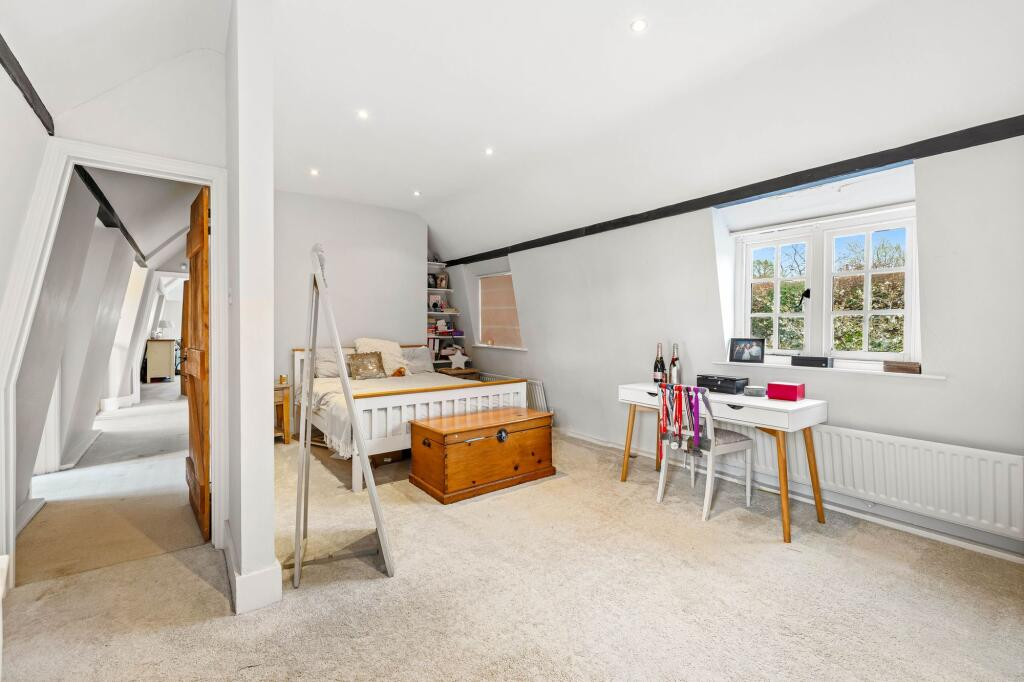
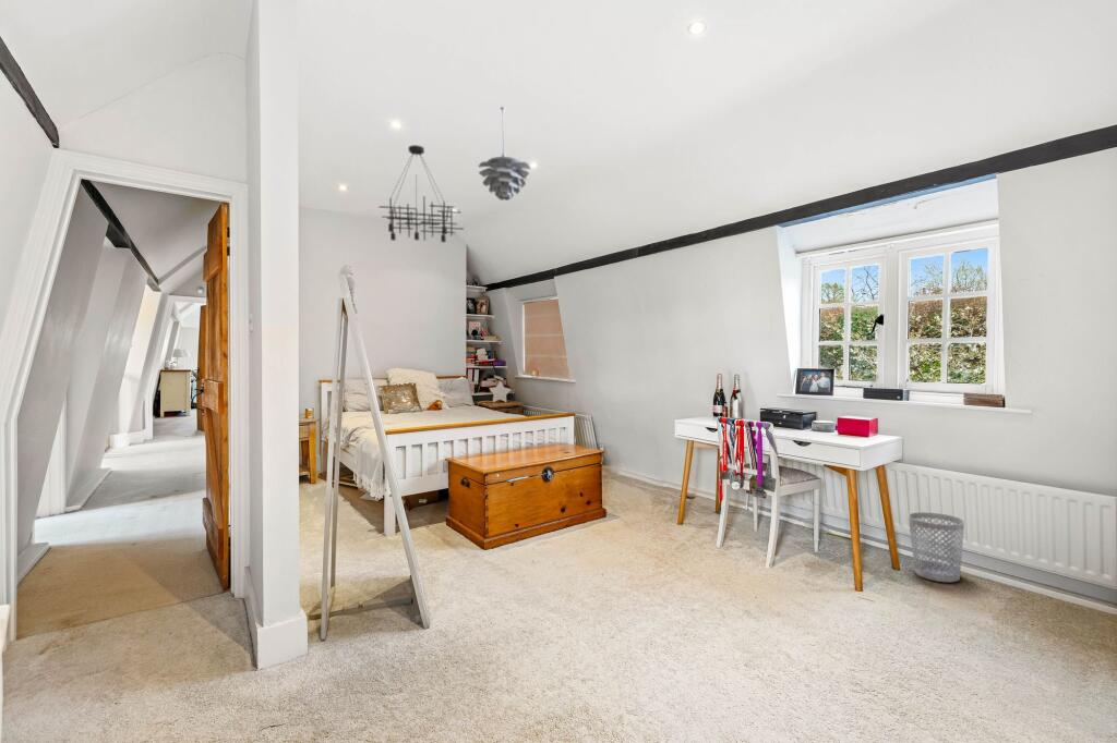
+ pendant light [478,106,531,202]
+ chandelier [377,144,465,243]
+ wastebasket [908,511,965,583]
